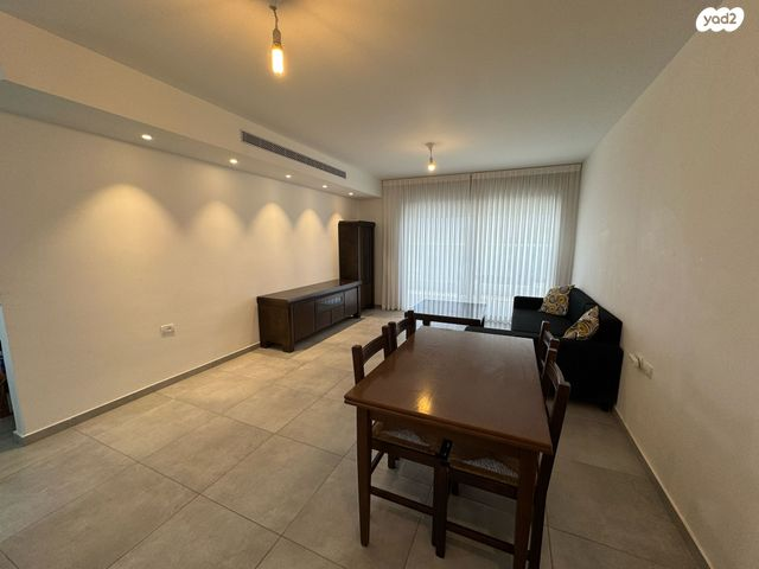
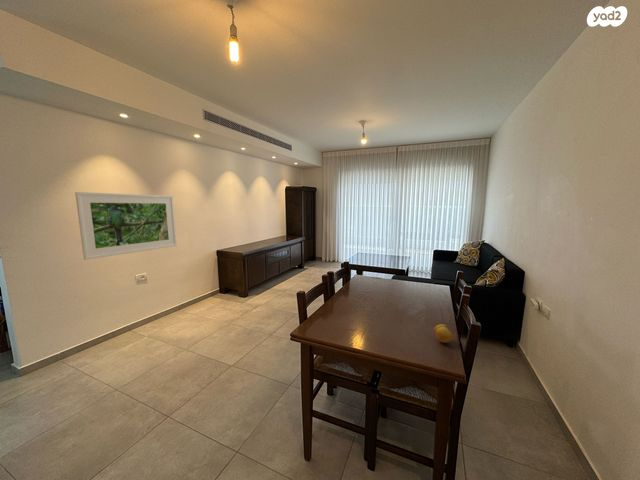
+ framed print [74,191,178,261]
+ fruit [433,323,454,344]
